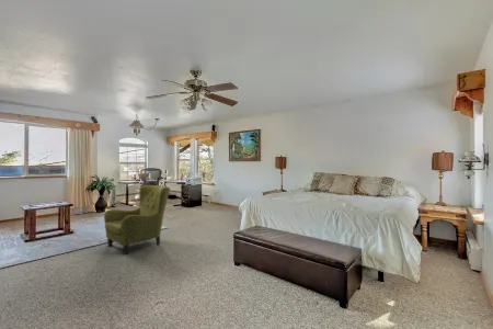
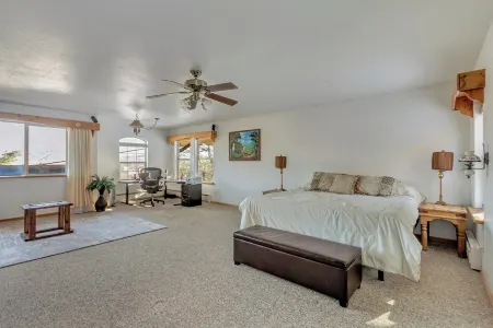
- armchair [103,184,171,256]
